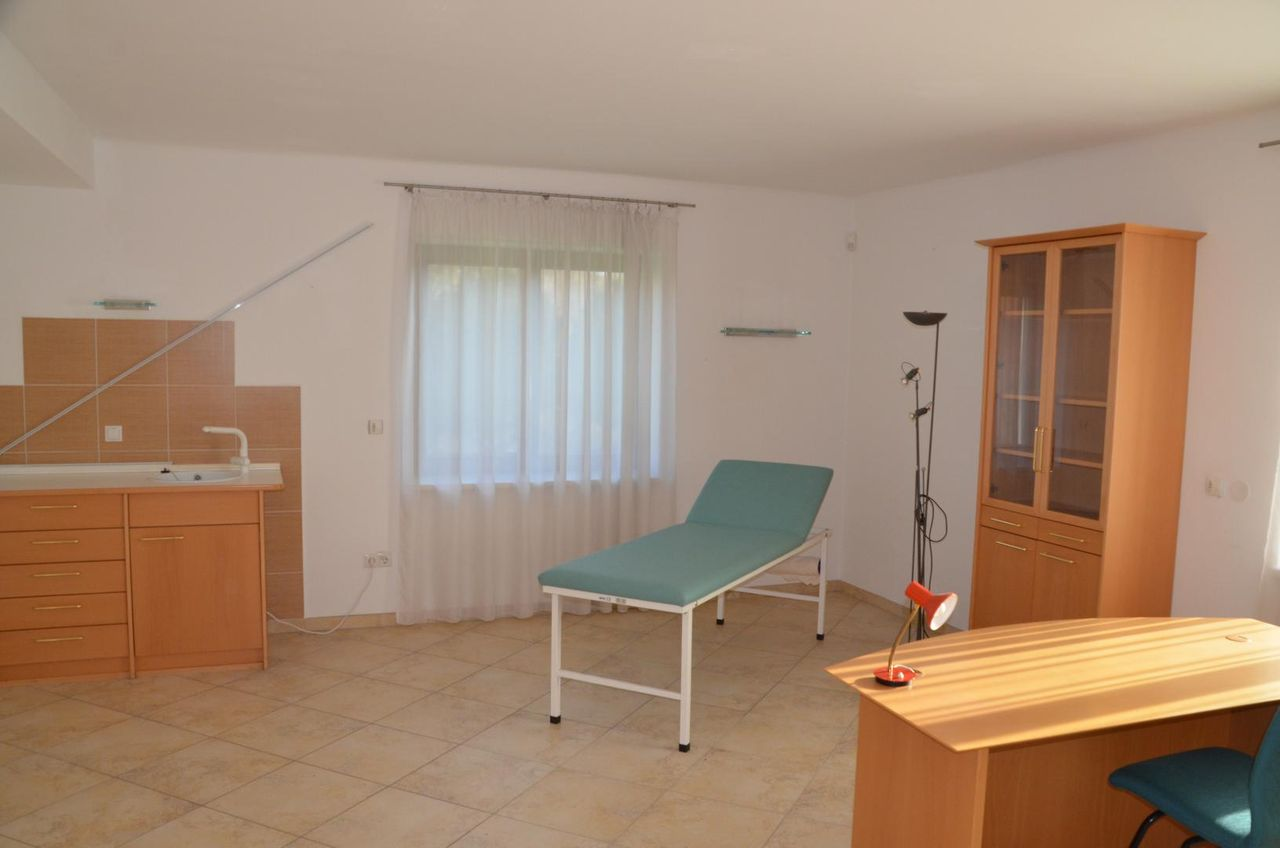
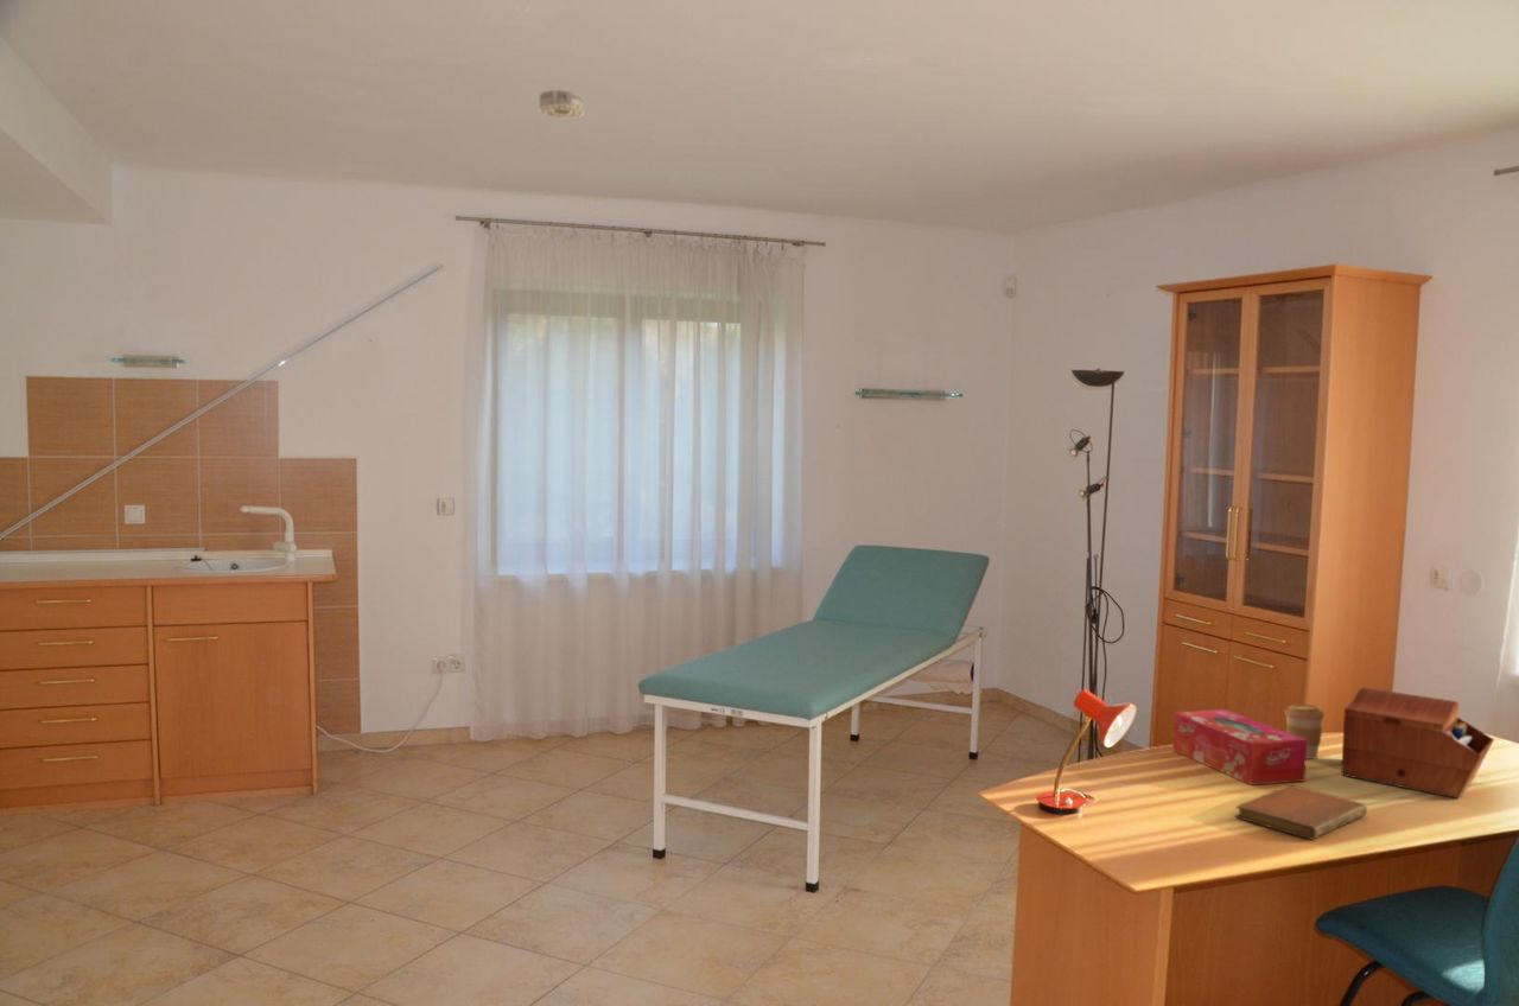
+ notebook [1234,784,1368,841]
+ coffee cup [1283,703,1326,760]
+ sewing box [1340,687,1495,800]
+ smoke detector [539,89,585,120]
+ tissue box [1172,708,1308,787]
